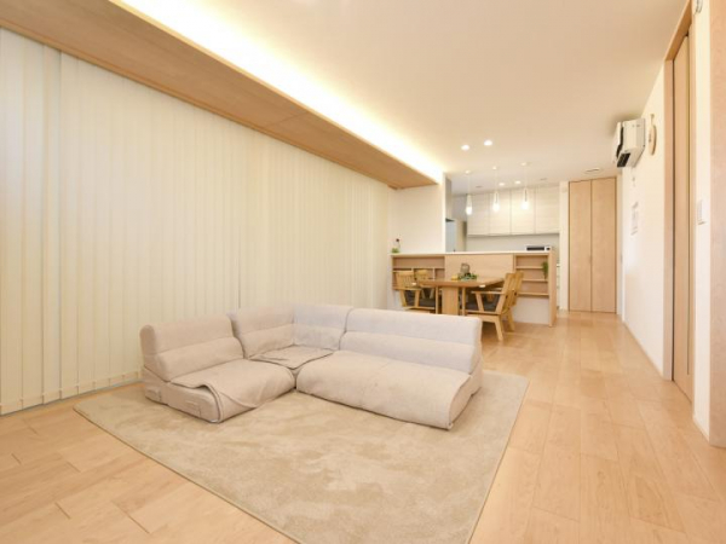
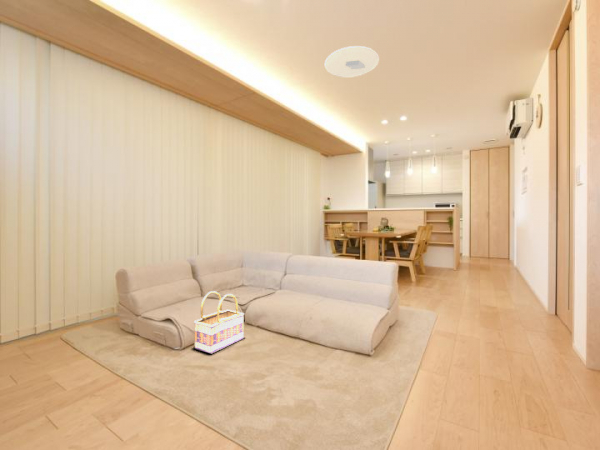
+ ceiling light [324,45,380,78]
+ basket [193,290,245,355]
